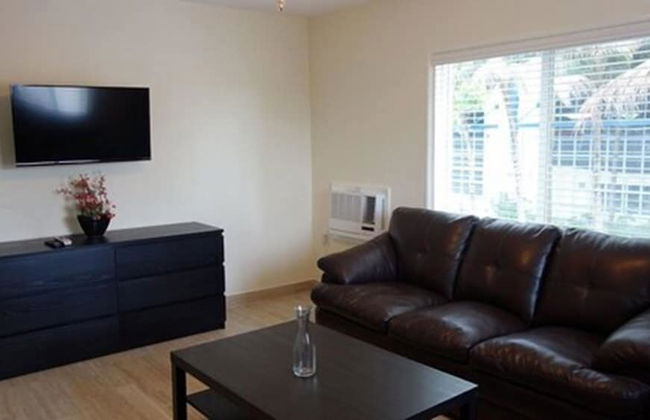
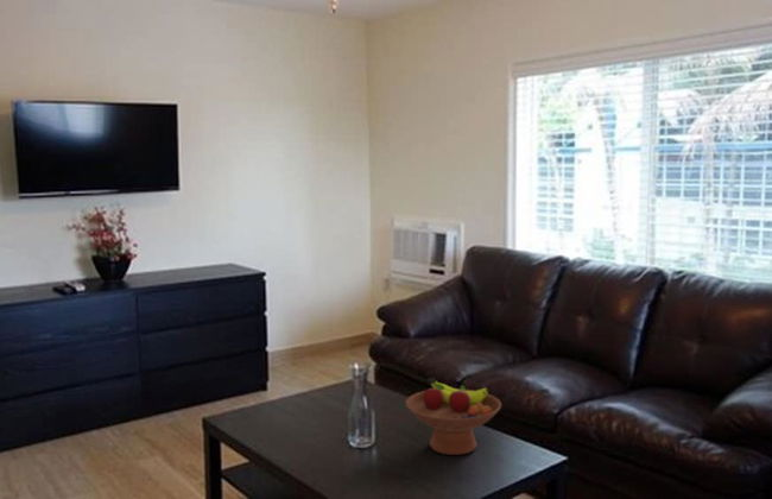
+ fruit bowl [405,375,502,456]
